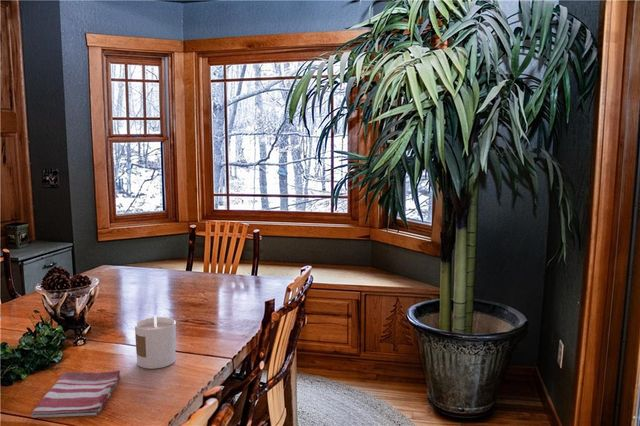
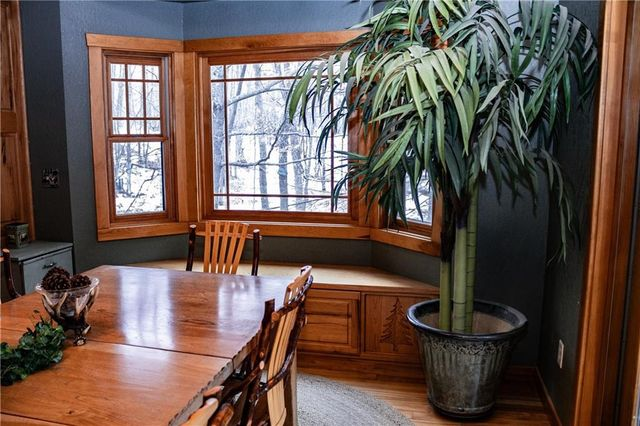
- dish towel [30,369,122,418]
- candle [134,314,177,370]
